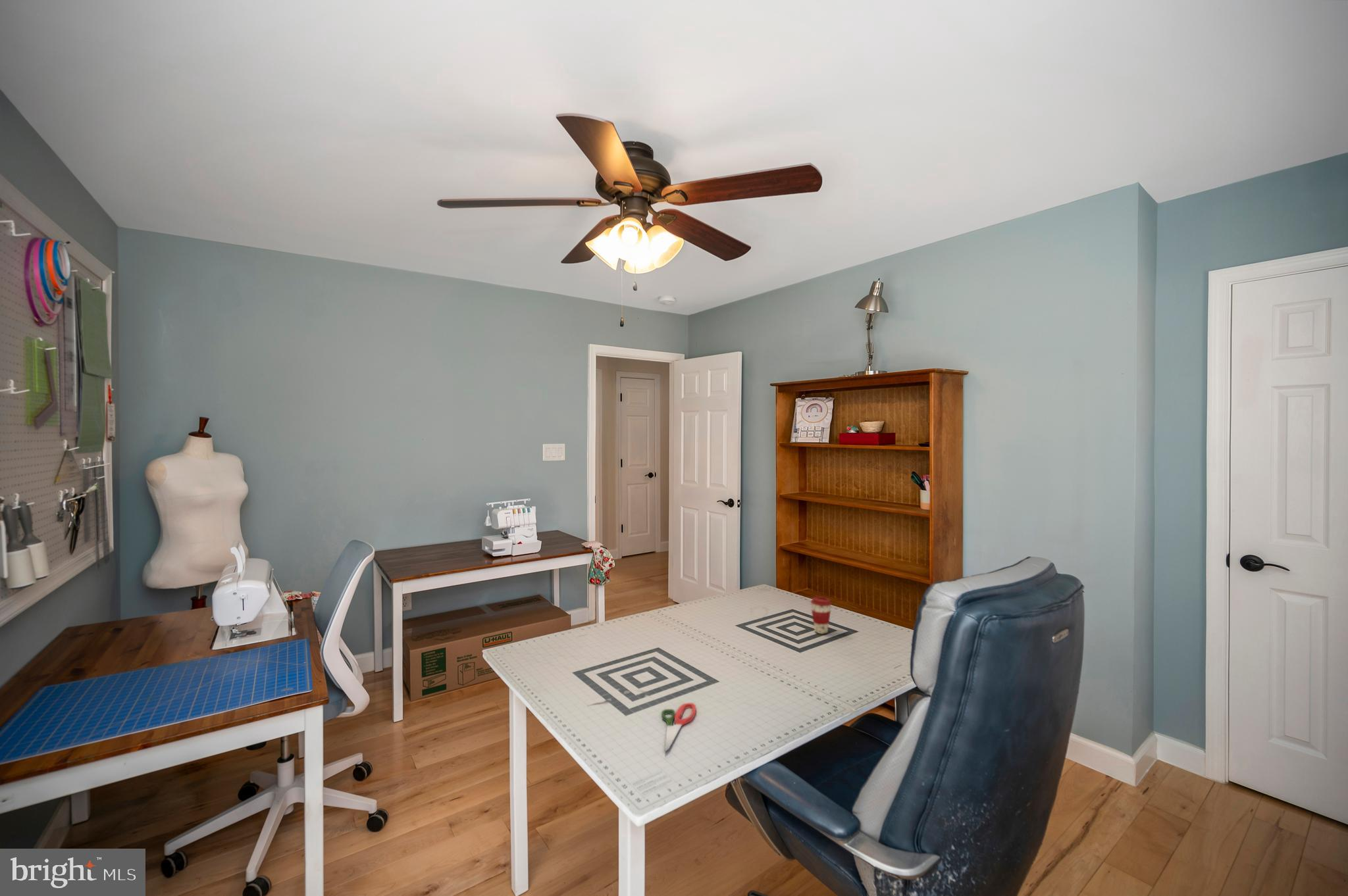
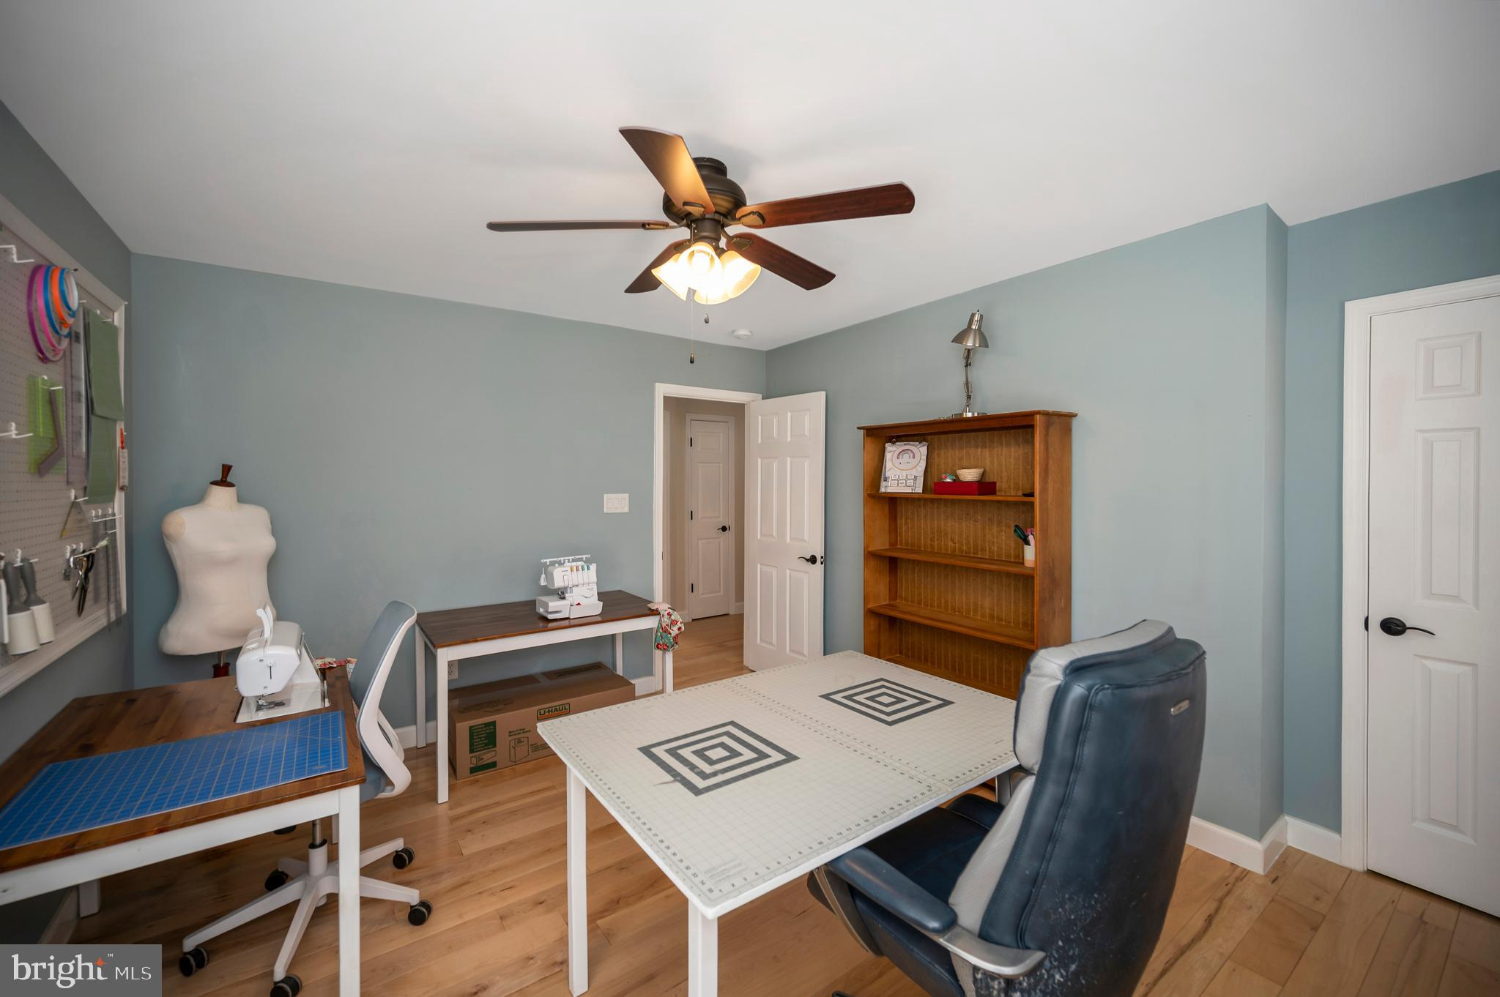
- coffee cup [810,596,833,634]
- scissors [661,702,696,753]
